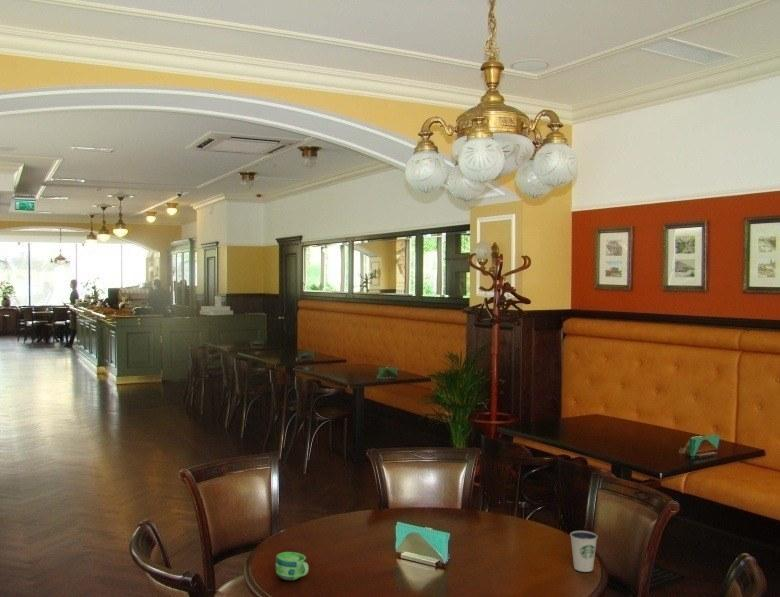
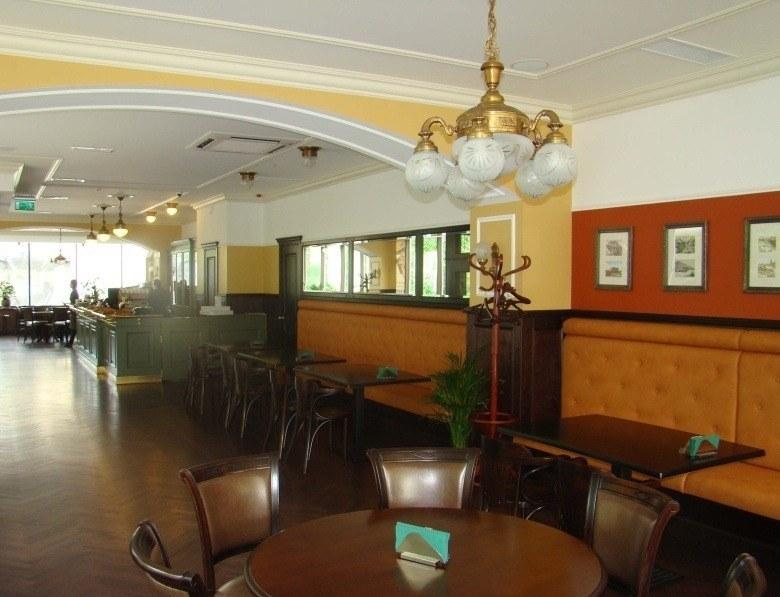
- dixie cup [569,530,598,573]
- cup [275,551,310,581]
